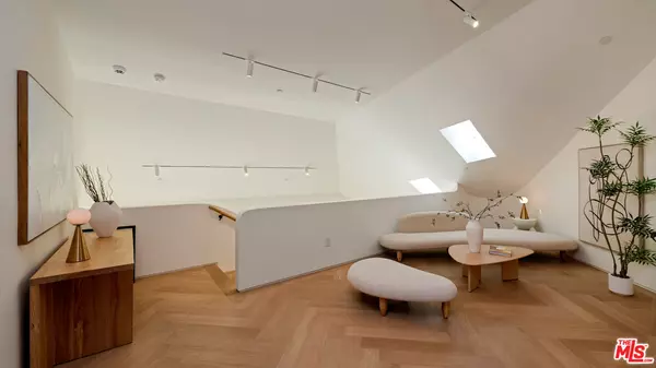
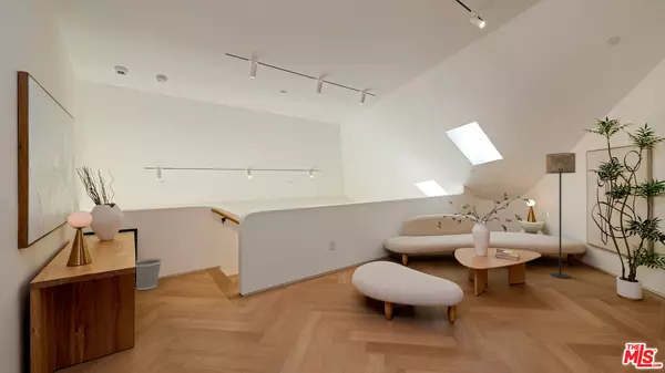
+ floor lamp [544,152,576,279]
+ wastebasket [135,258,163,291]
